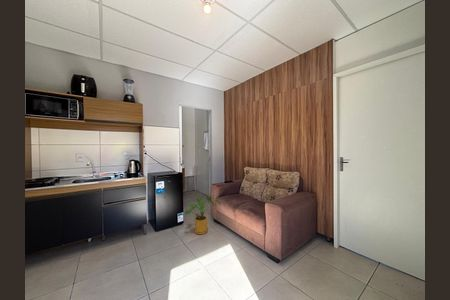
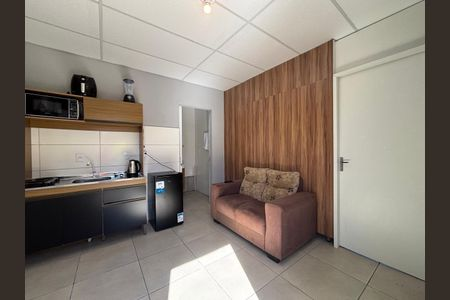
- house plant [184,194,222,235]
